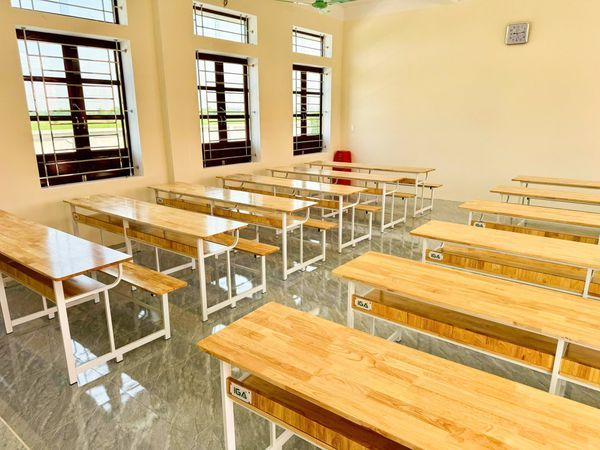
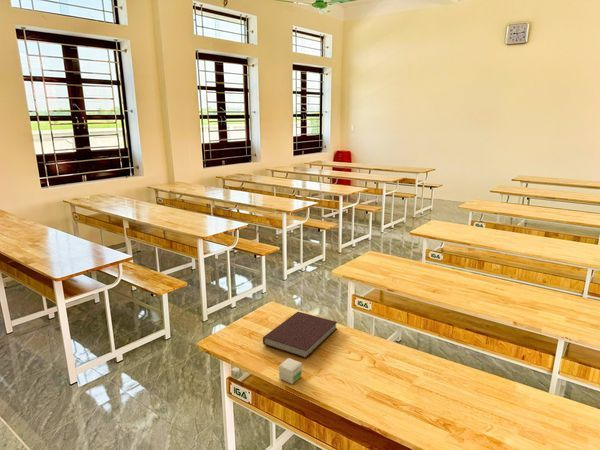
+ small box [278,357,303,385]
+ notebook [262,311,338,359]
